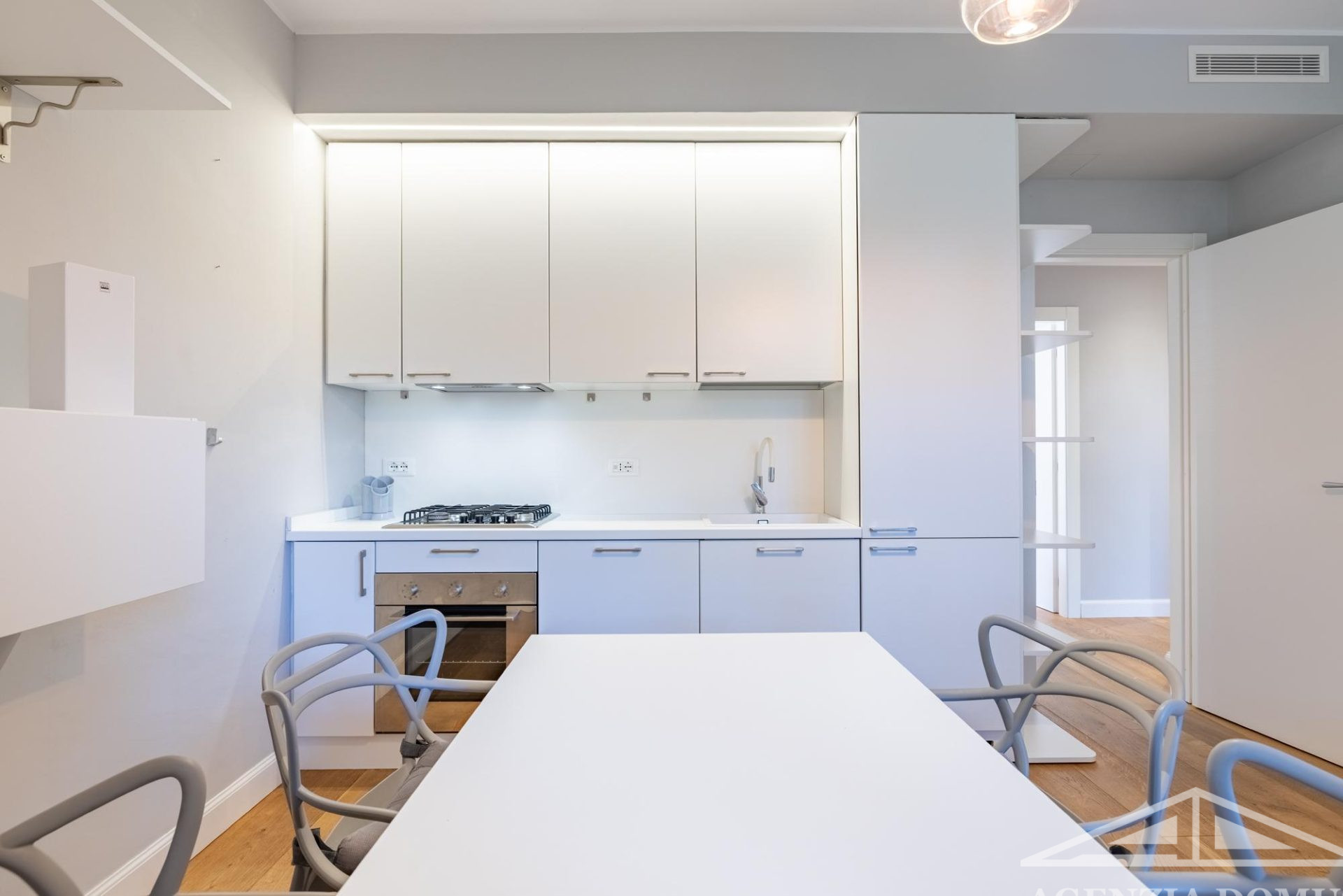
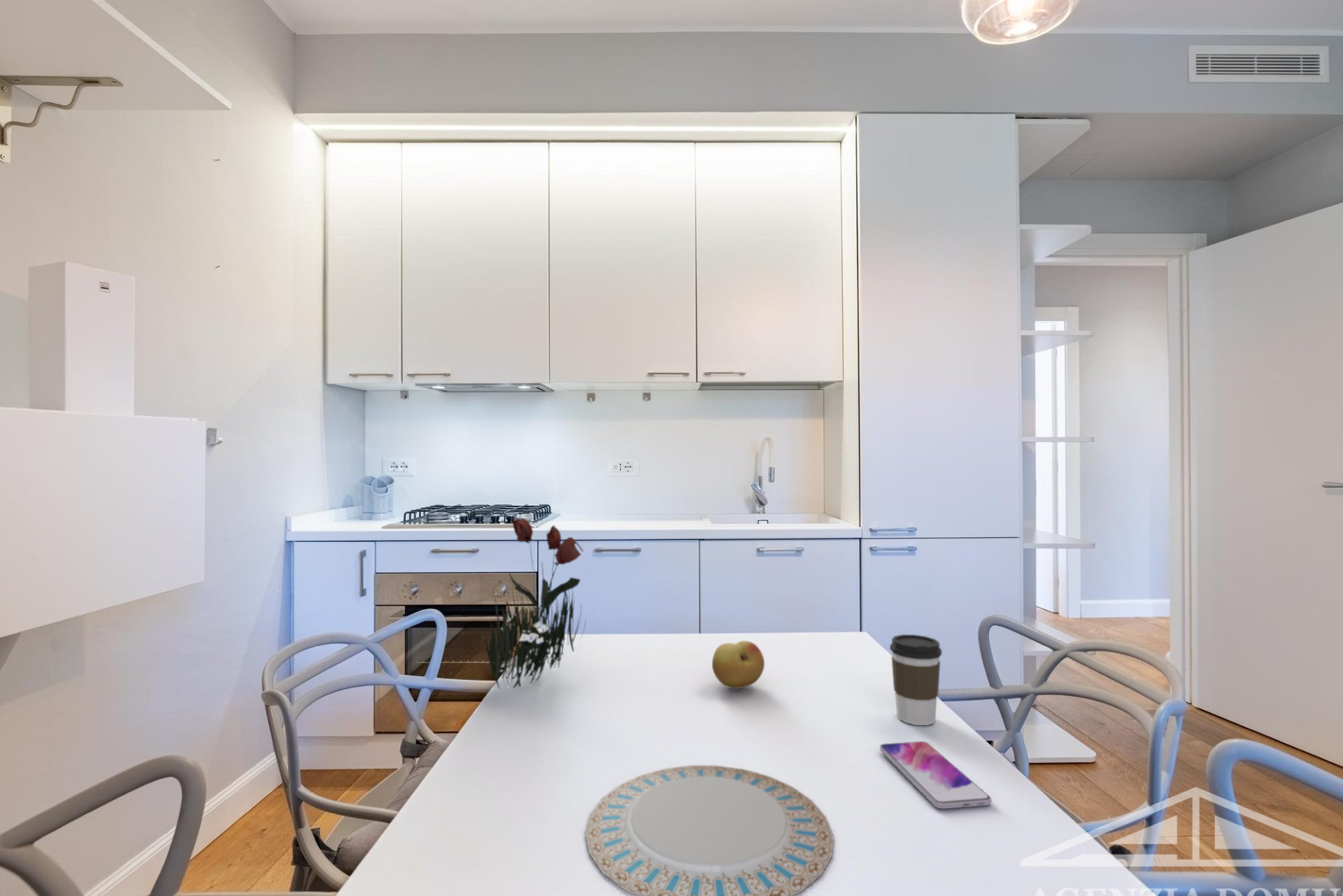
+ fruit [711,640,765,690]
+ coffee cup [889,634,943,726]
+ flower [485,515,587,689]
+ smartphone [879,741,993,809]
+ chinaware [585,765,834,896]
